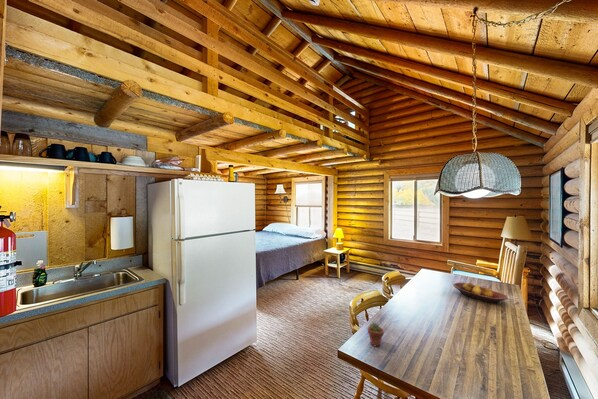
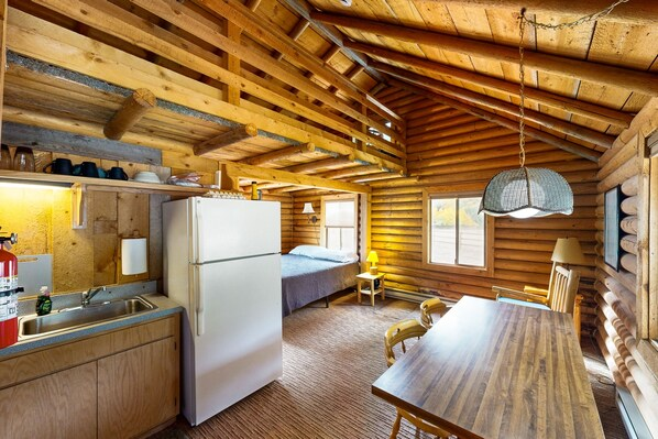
- potted succulent [367,321,385,347]
- fruit bowl [452,282,509,304]
